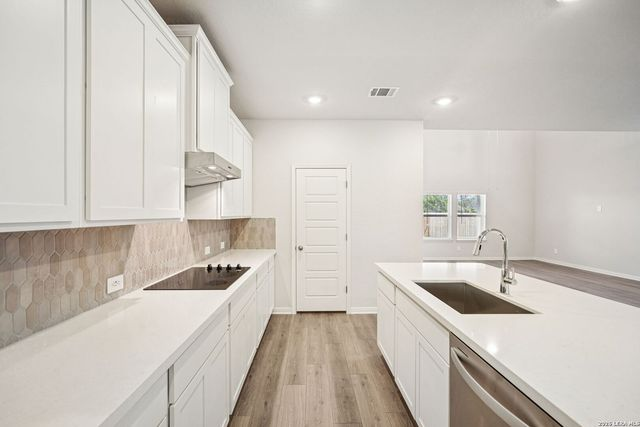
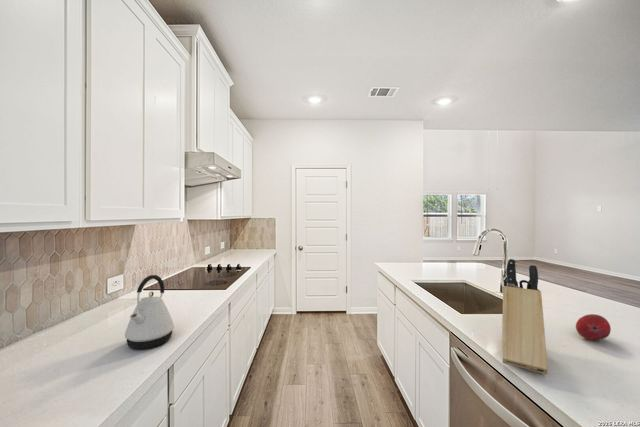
+ knife block [501,258,549,375]
+ fruit [575,313,612,341]
+ kettle [124,274,175,350]
